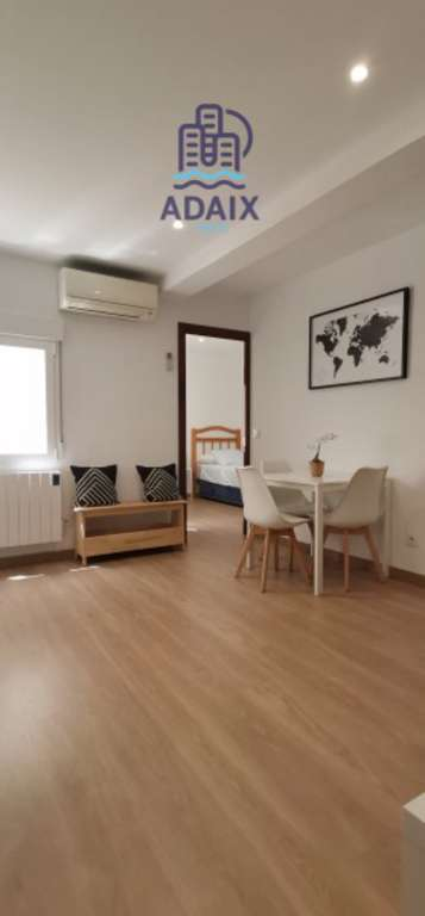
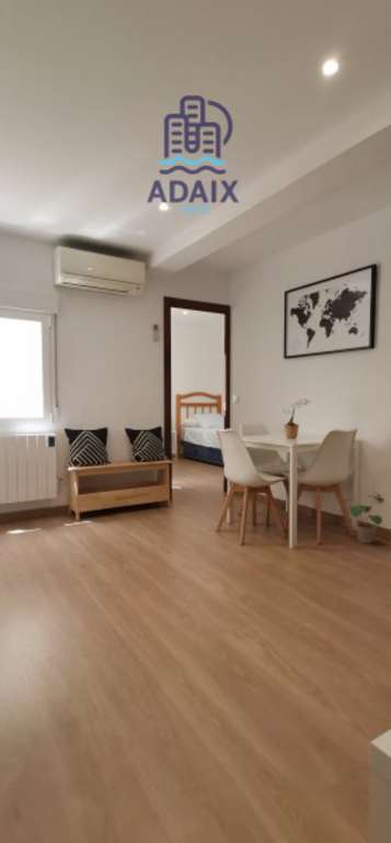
+ potted plant [343,494,386,544]
